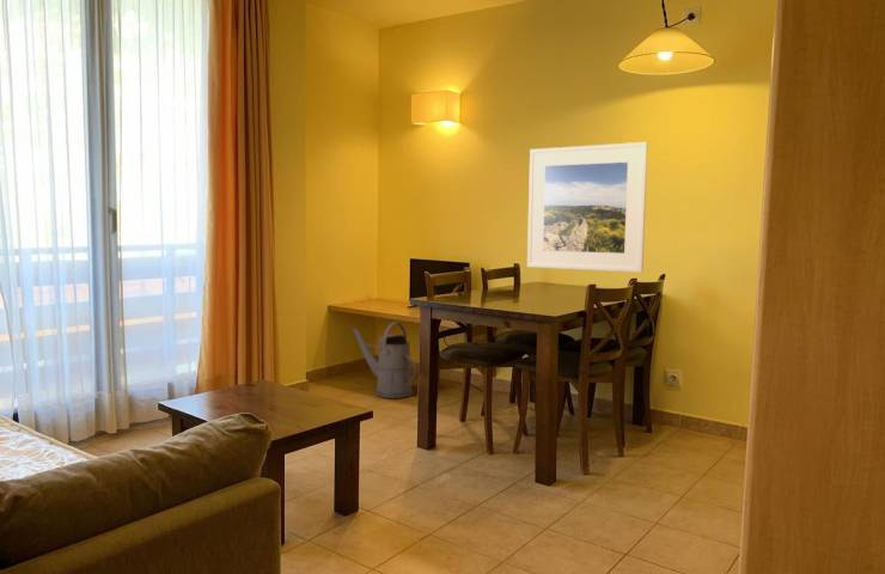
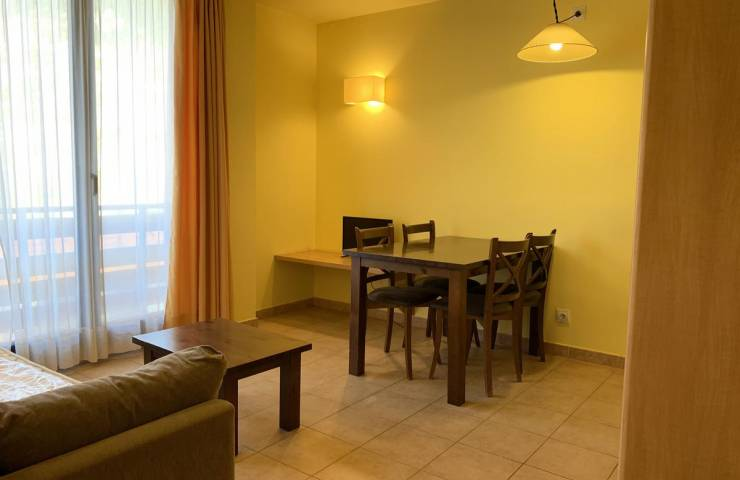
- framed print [526,141,649,274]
- watering can [352,320,419,399]
